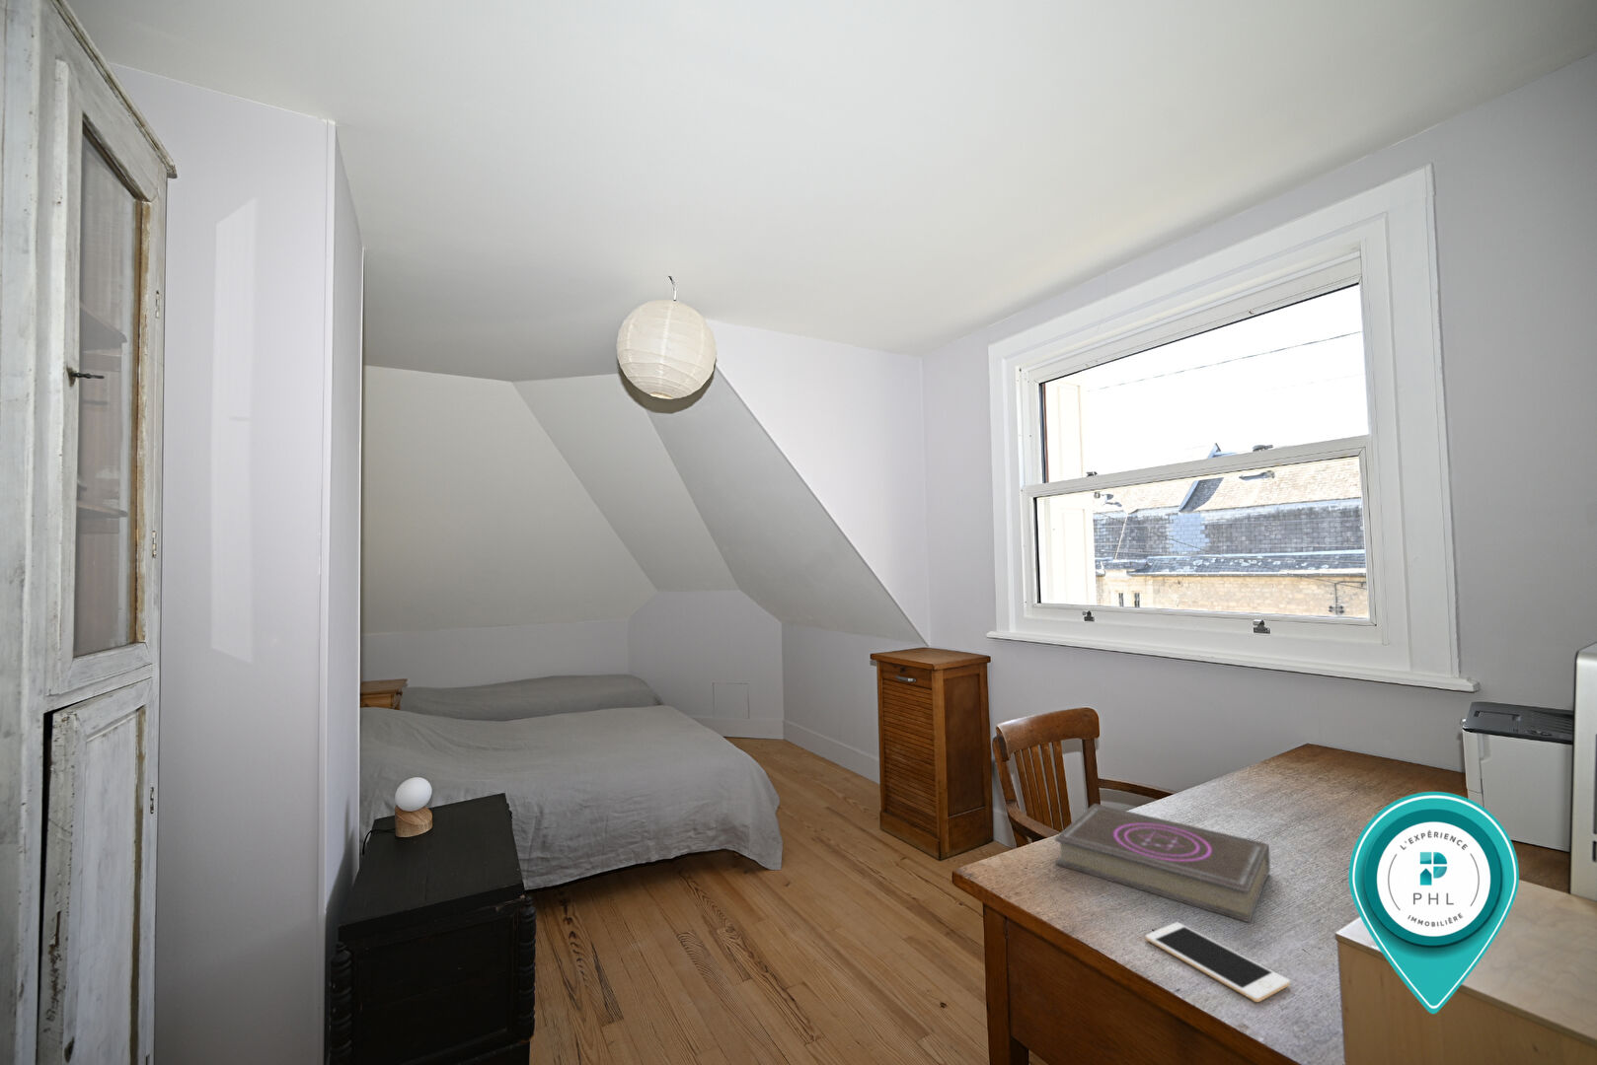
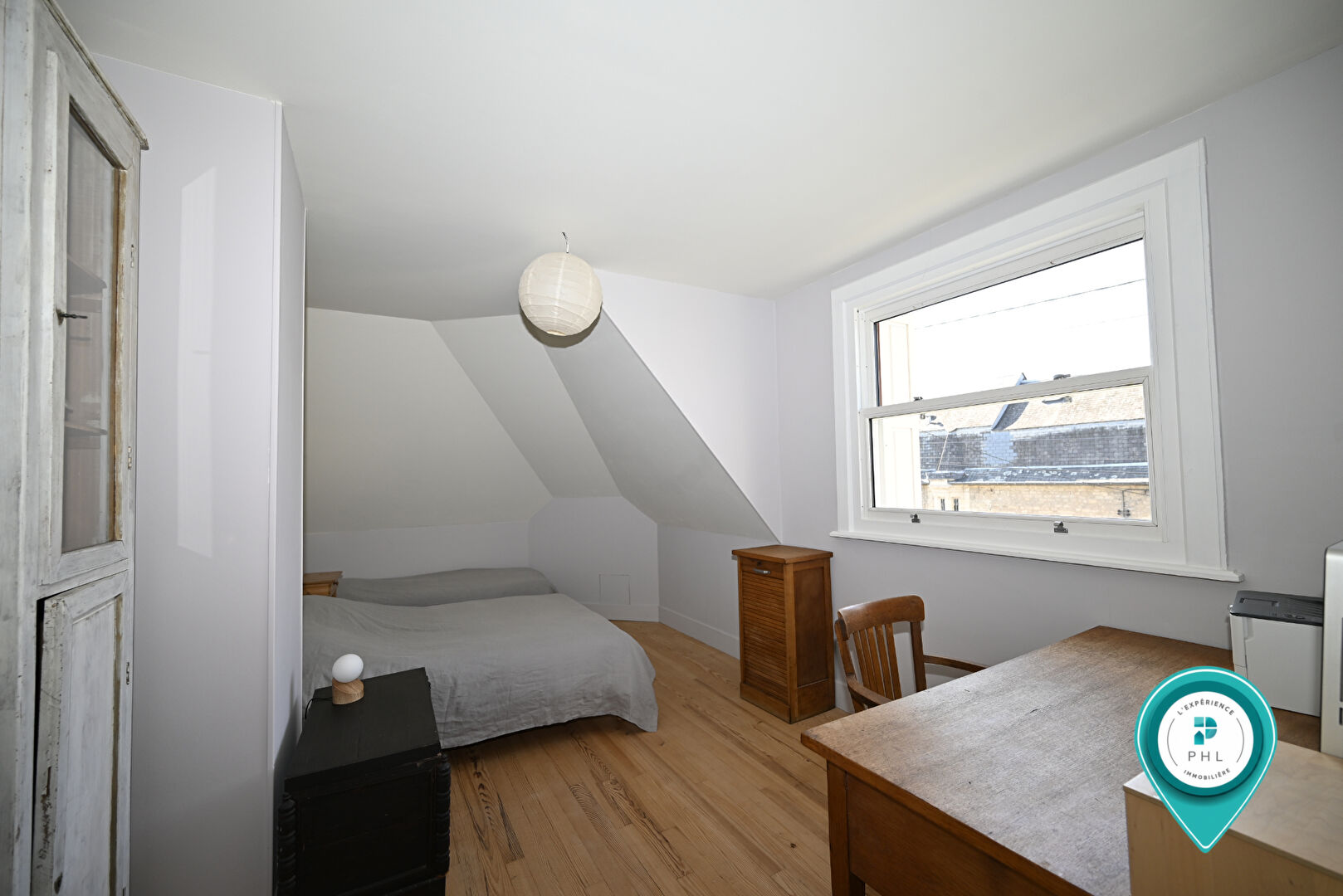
- book [1054,802,1271,924]
- cell phone [1145,922,1291,1003]
